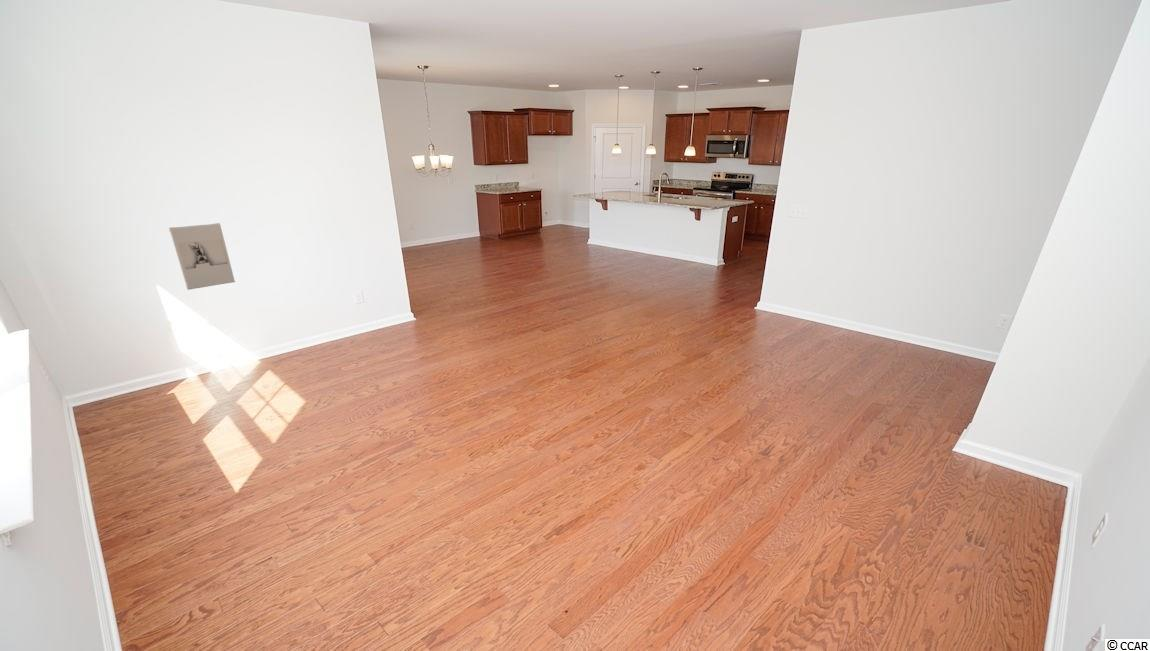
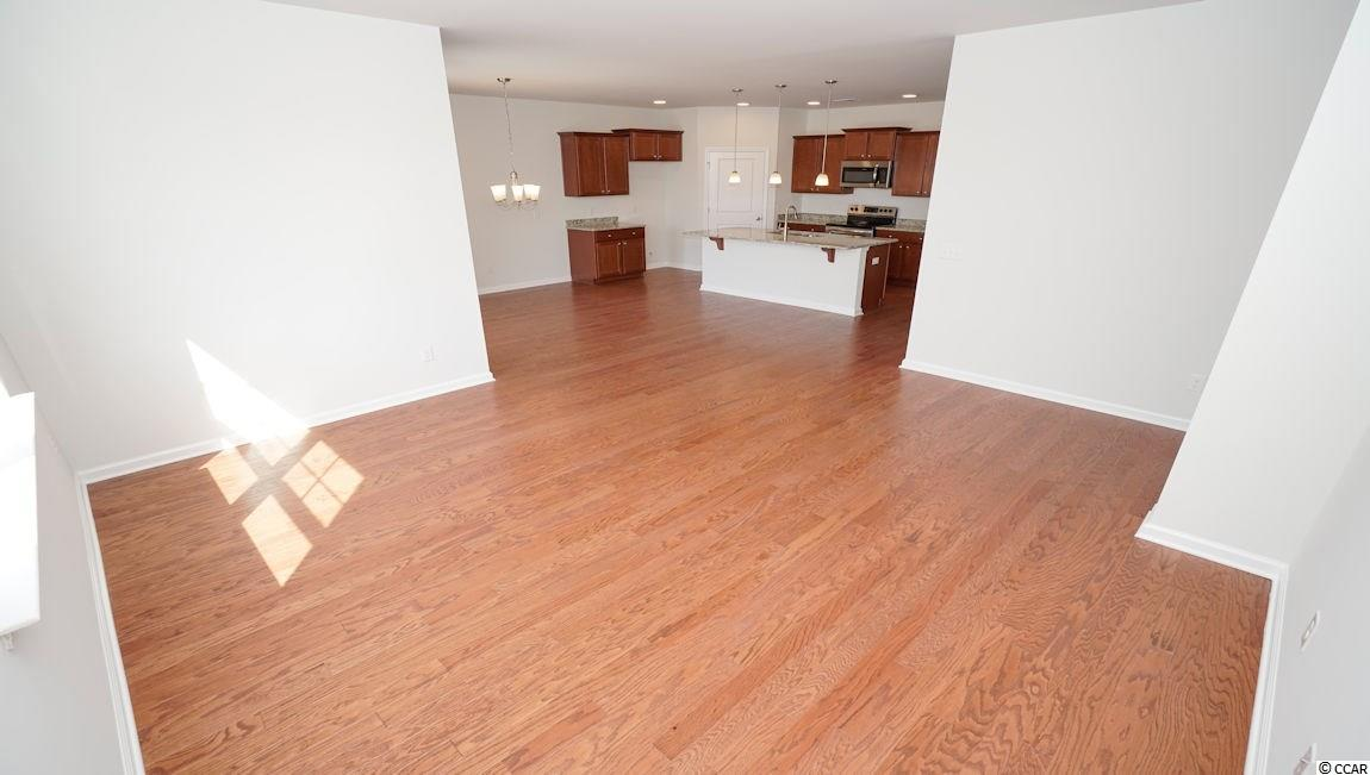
- wall sculpture [168,222,236,291]
